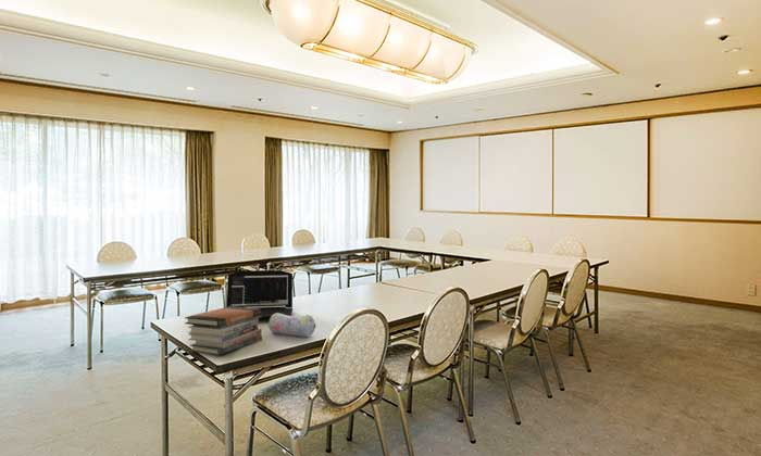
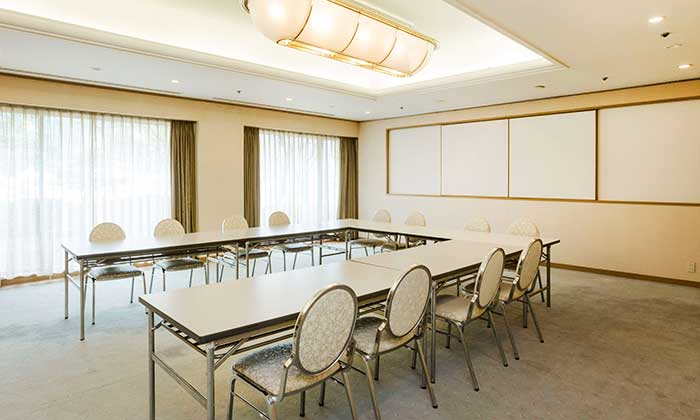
- book stack [184,306,263,356]
- pencil case [267,313,316,338]
- laptop [225,269,294,321]
